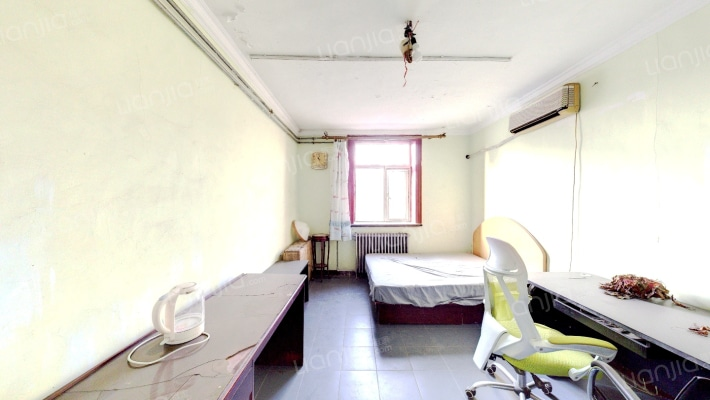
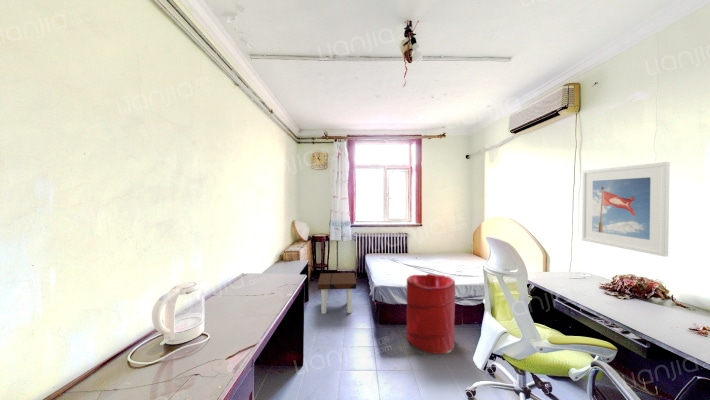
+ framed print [581,161,671,257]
+ laundry hamper [406,273,456,355]
+ side table [317,272,357,315]
